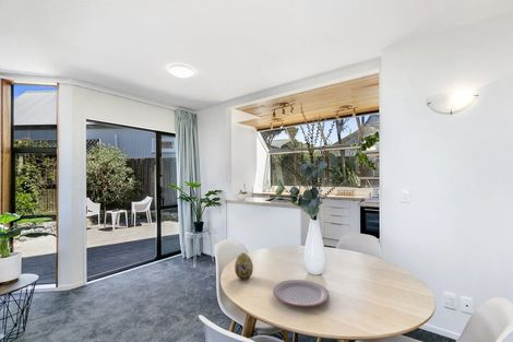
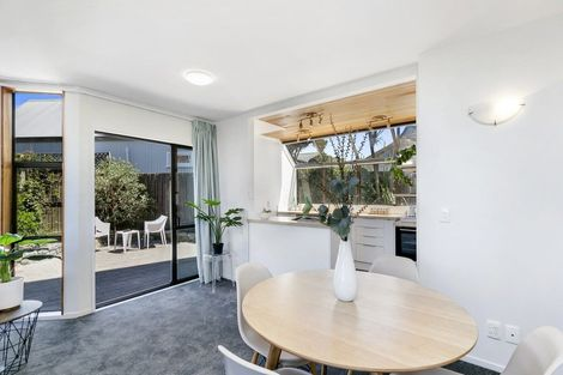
- plate [272,279,331,308]
- decorative egg [234,251,254,281]
